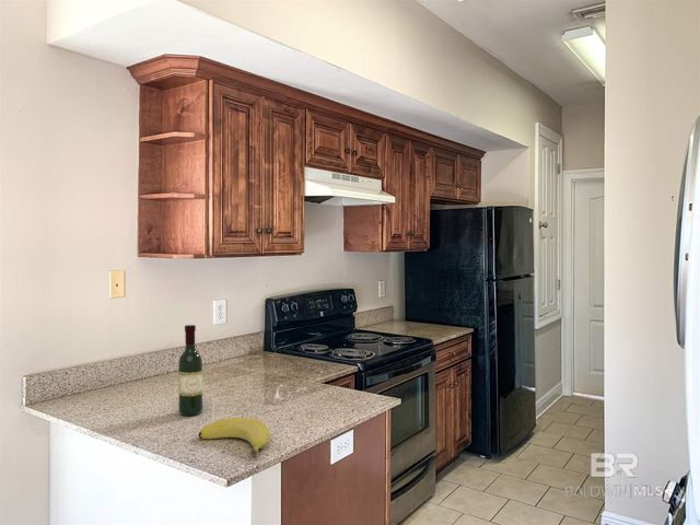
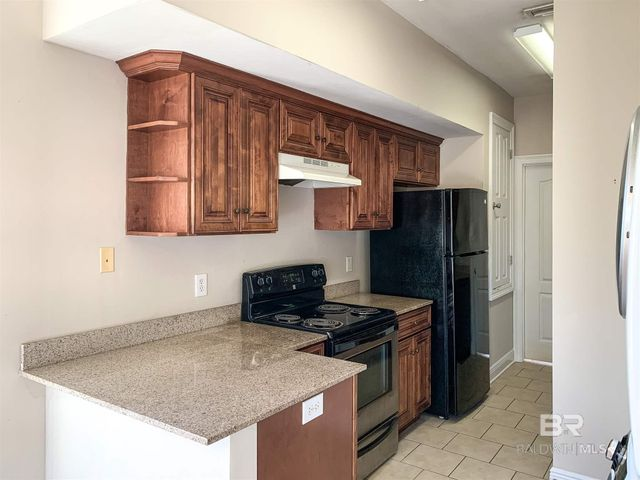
- banana [198,417,271,459]
- wine bottle [177,324,203,417]
